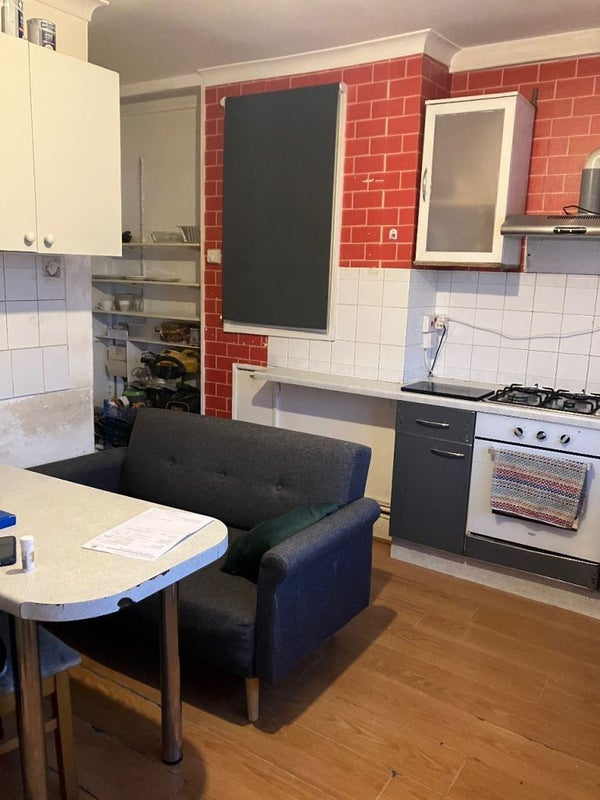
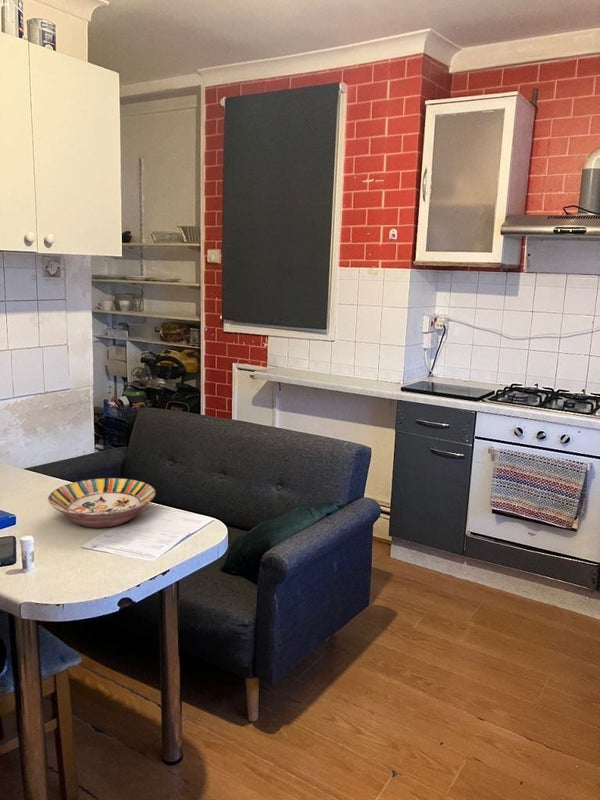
+ serving bowl [47,477,157,529]
